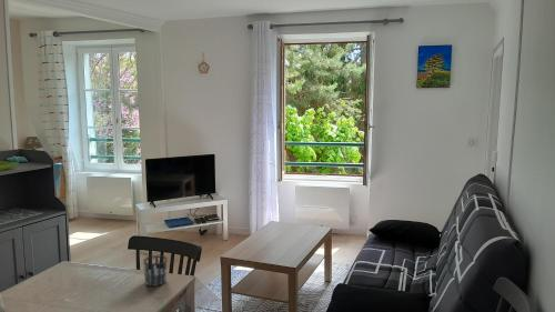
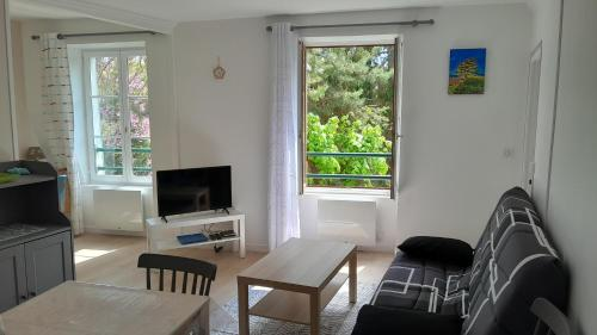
- cup [142,254,168,288]
